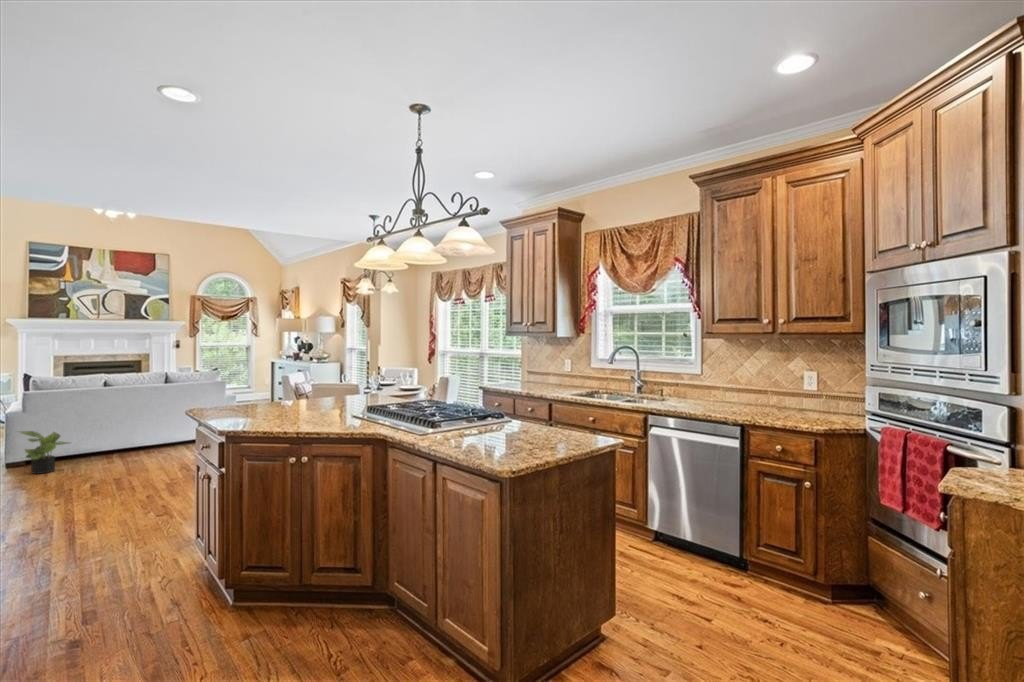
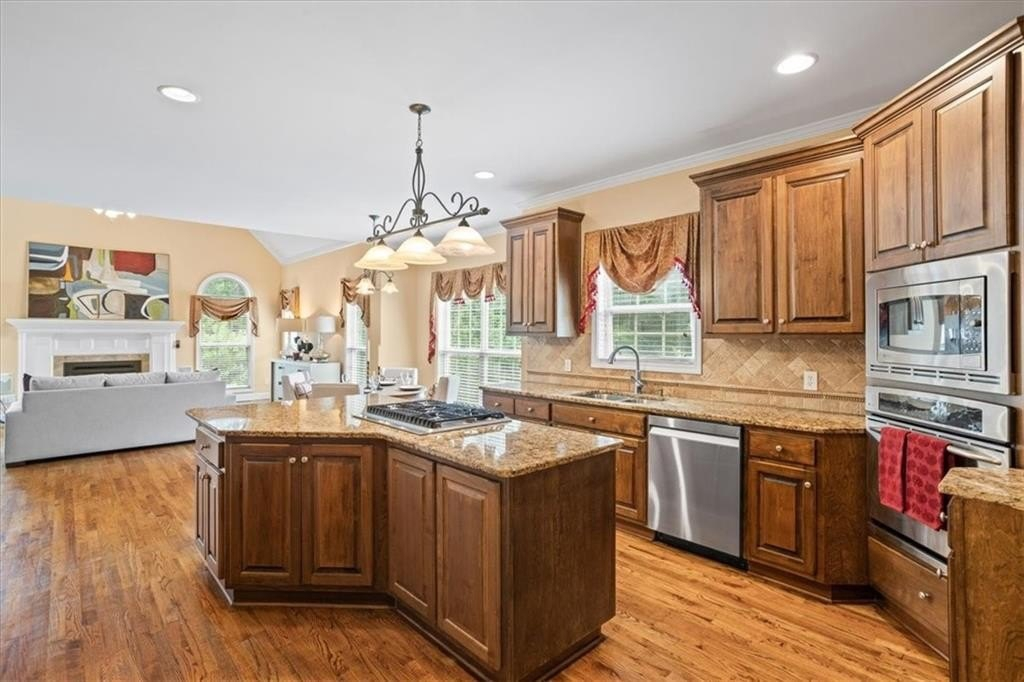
- potted plant [15,430,71,475]
